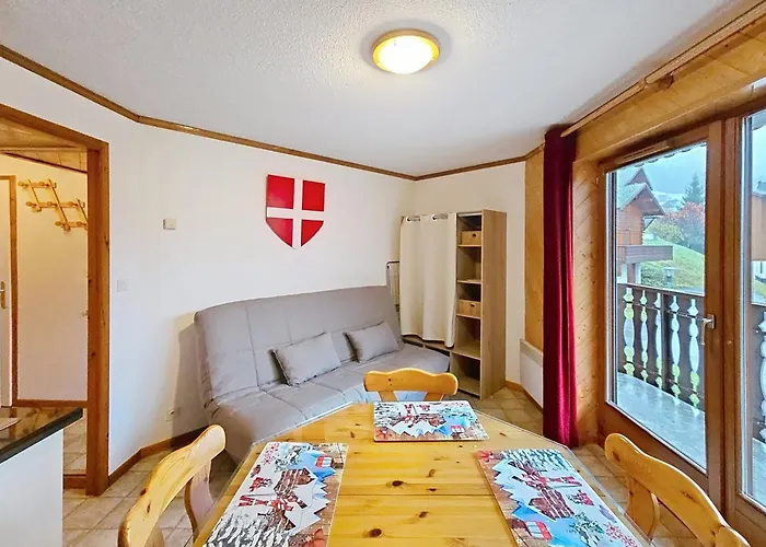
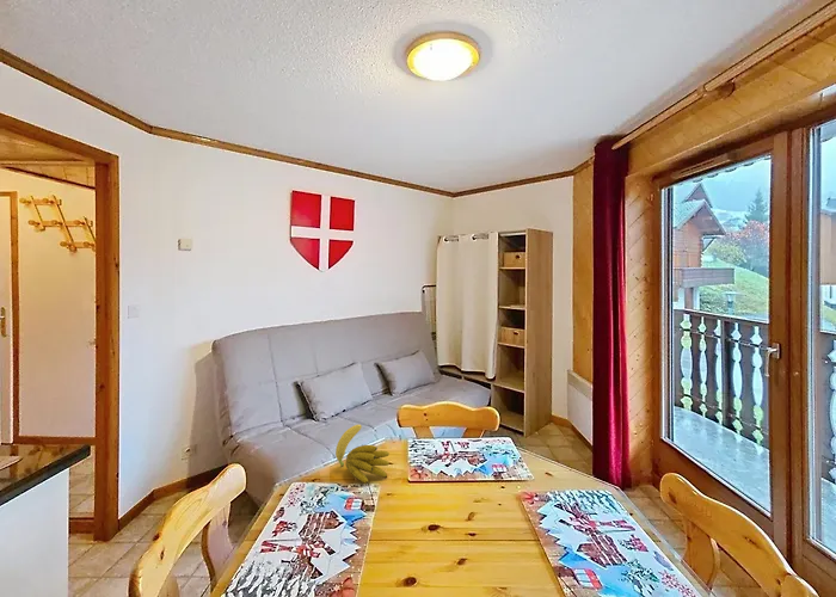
+ banana [334,424,391,485]
